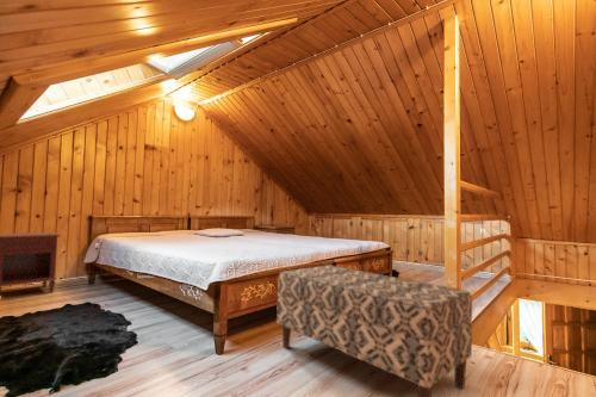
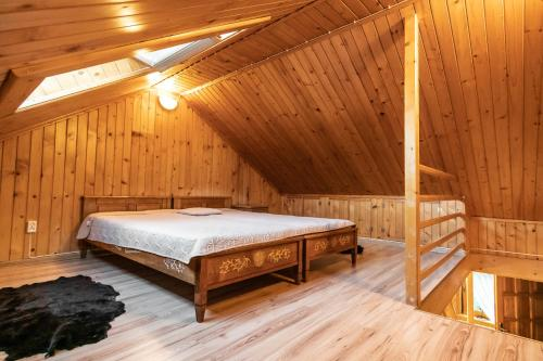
- nightstand [0,231,62,294]
- bench [275,263,473,397]
